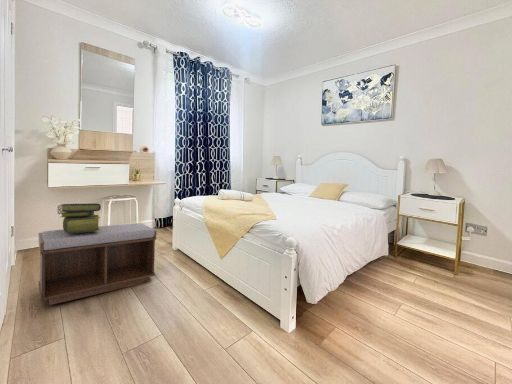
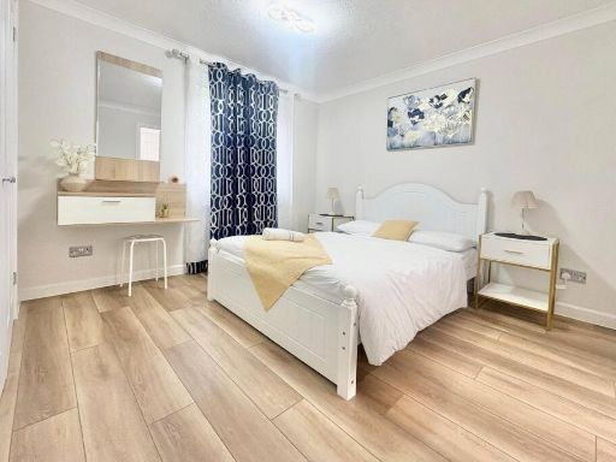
- stack of books [59,202,102,234]
- bench [37,222,158,306]
